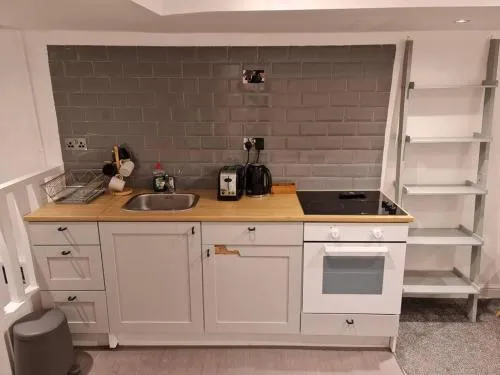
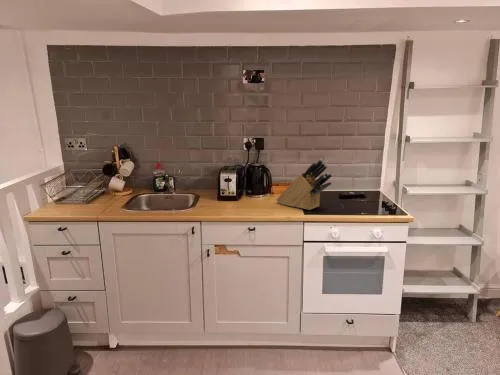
+ knife block [276,158,333,211]
